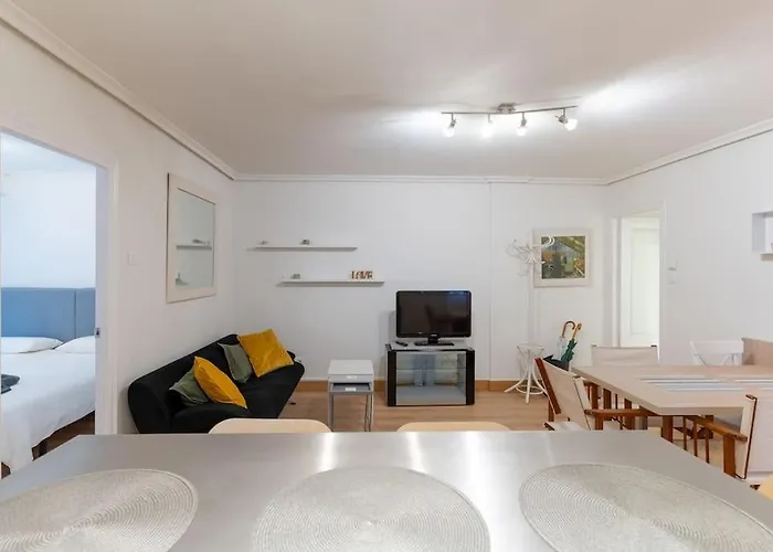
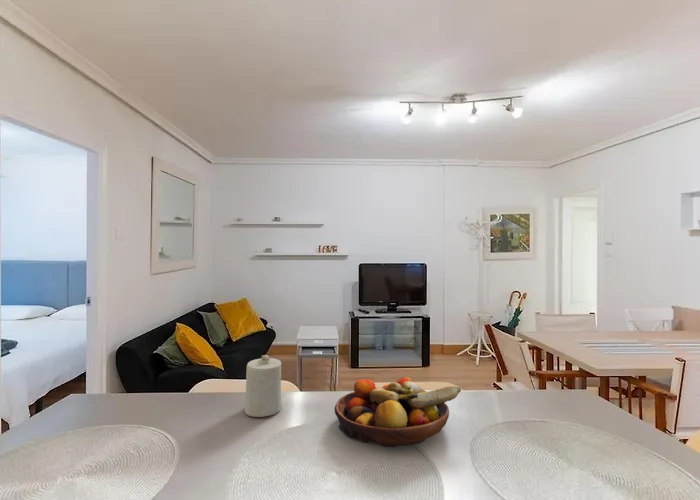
+ fruit bowl [334,376,462,448]
+ candle [244,354,282,418]
